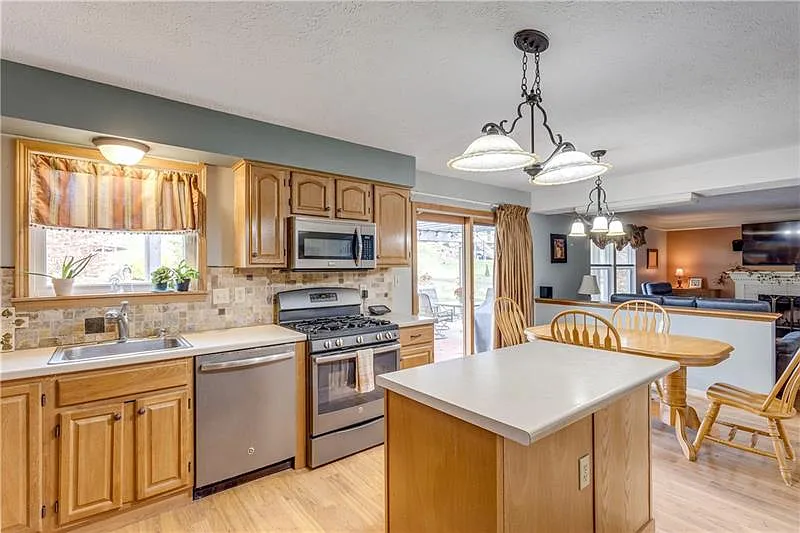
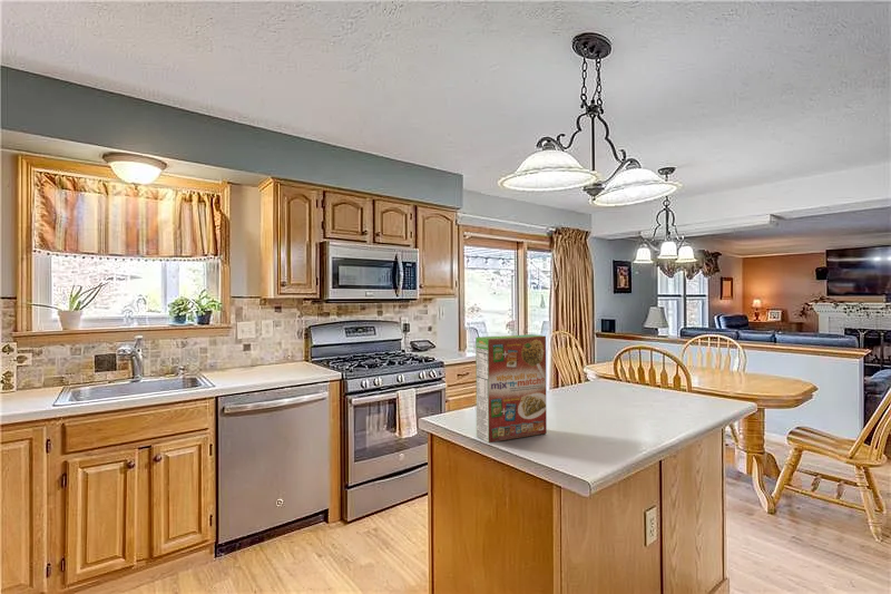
+ cereal box [474,333,548,444]
